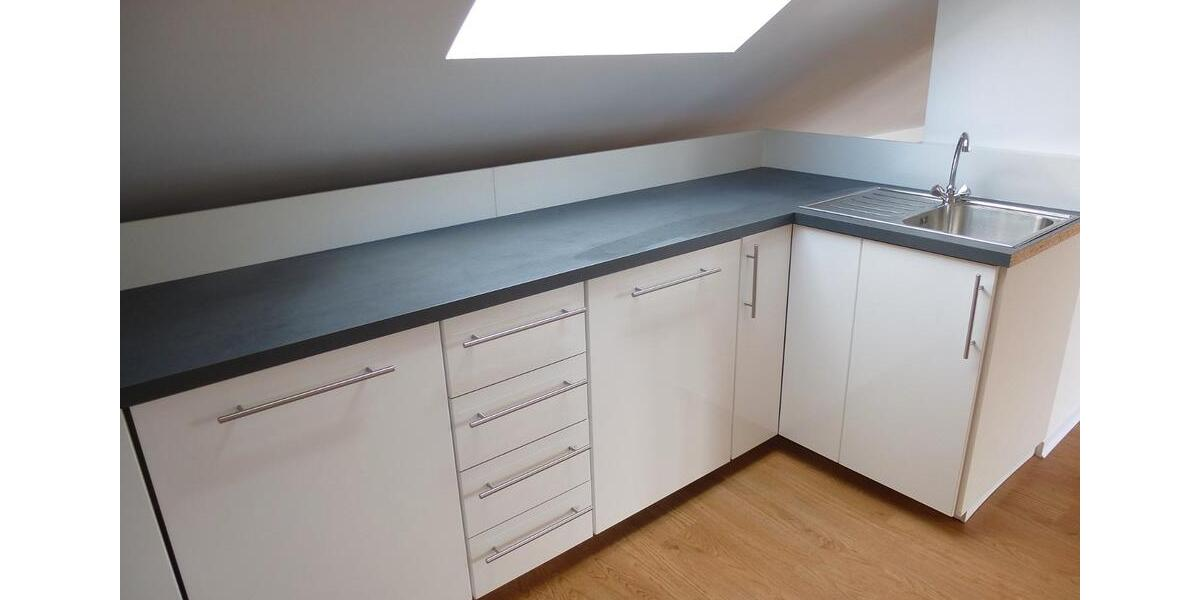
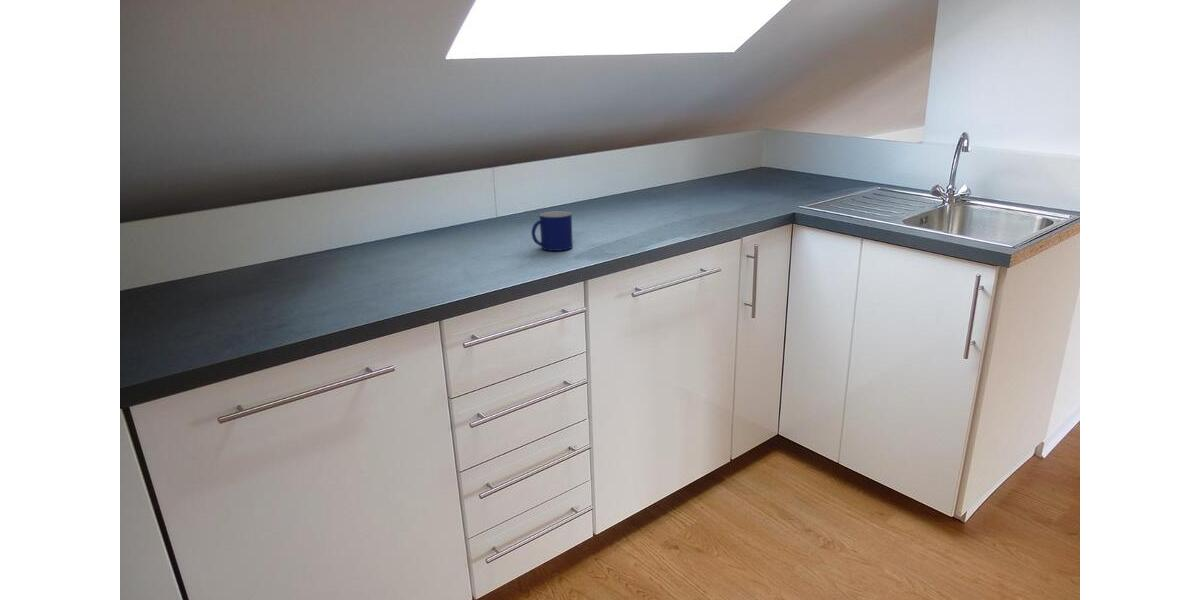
+ mug [530,210,574,252]
